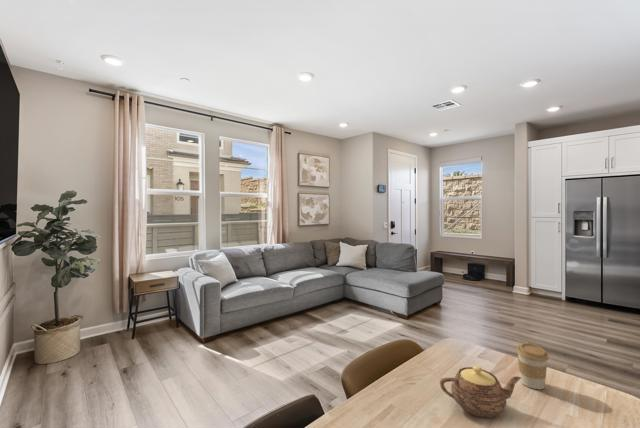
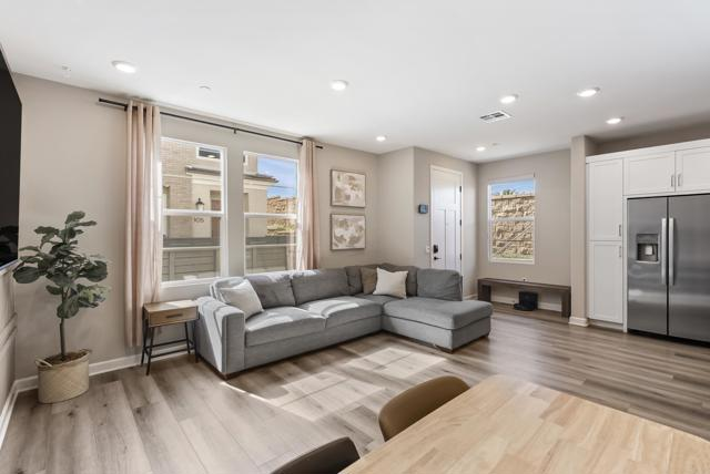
- teapot [439,365,521,418]
- coffee cup [516,342,550,390]
